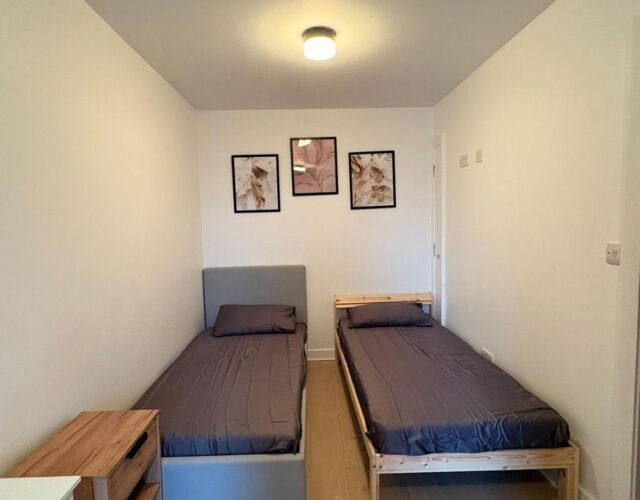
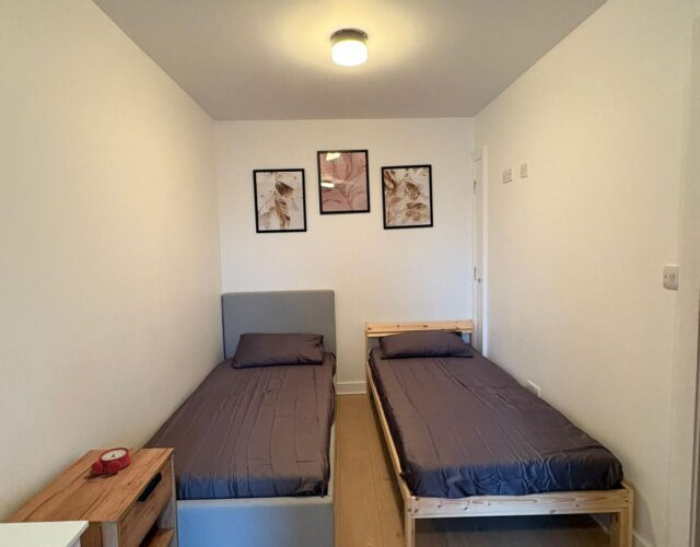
+ alarm clock [91,446,132,476]
